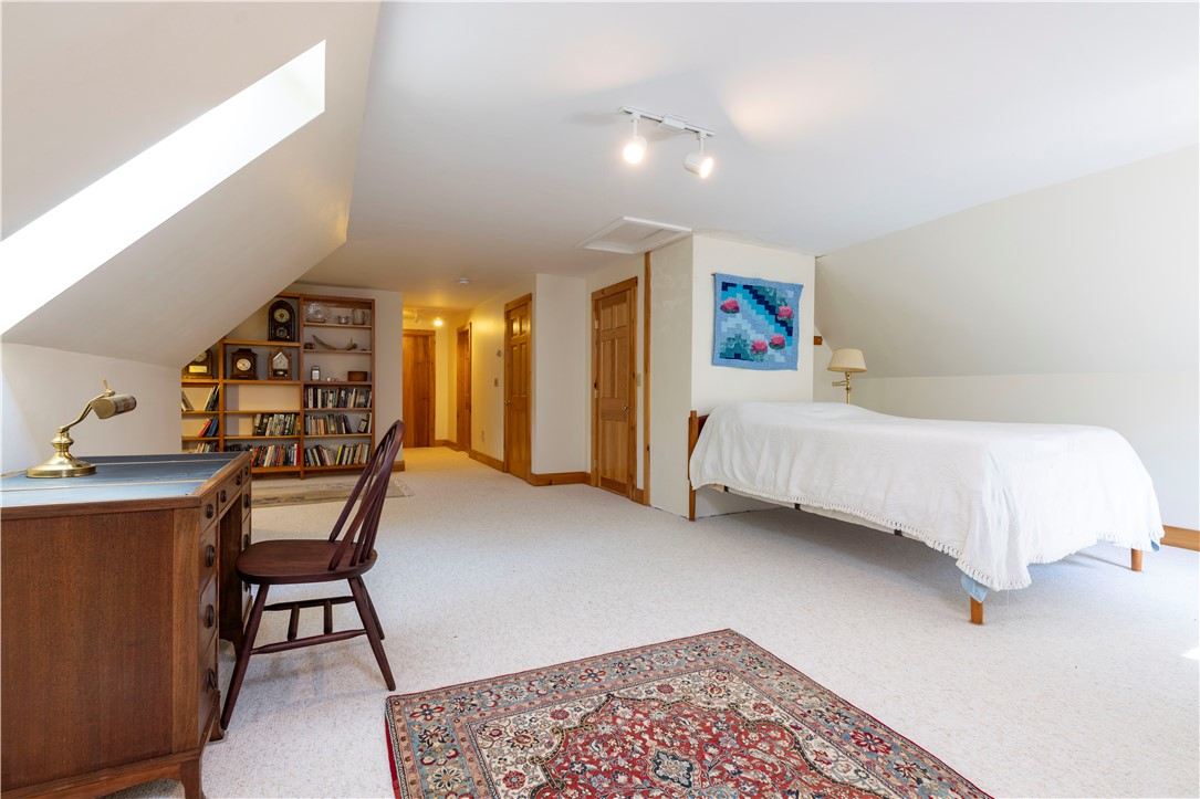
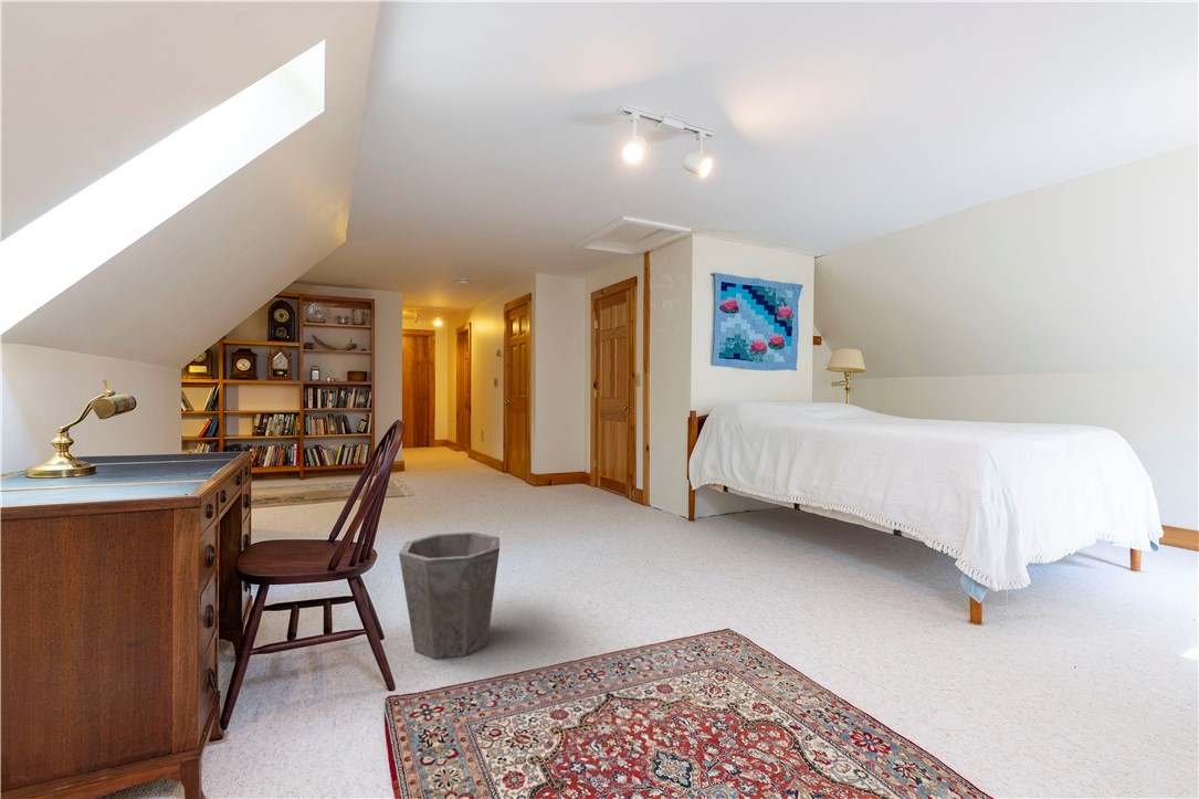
+ waste bin [398,532,501,660]
